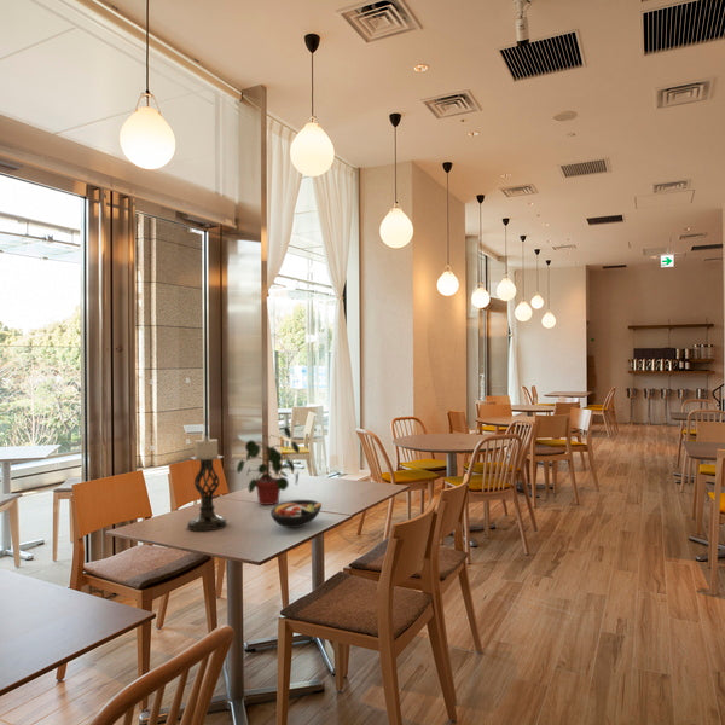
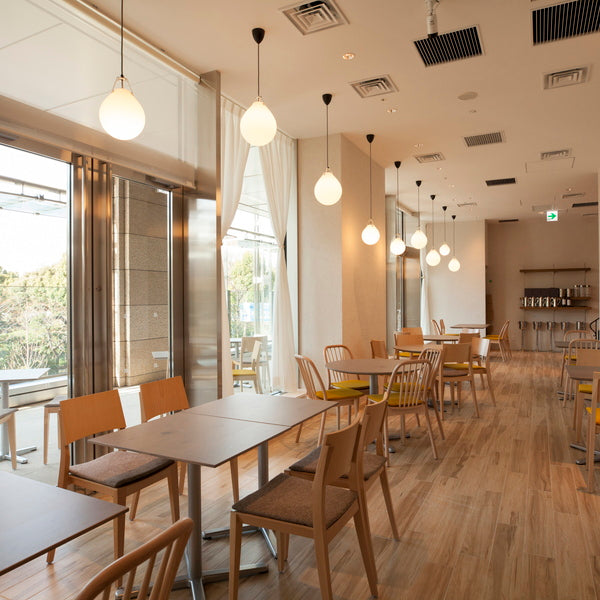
- potted plant [236,425,301,506]
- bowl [269,499,323,529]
- candle holder [186,435,228,532]
